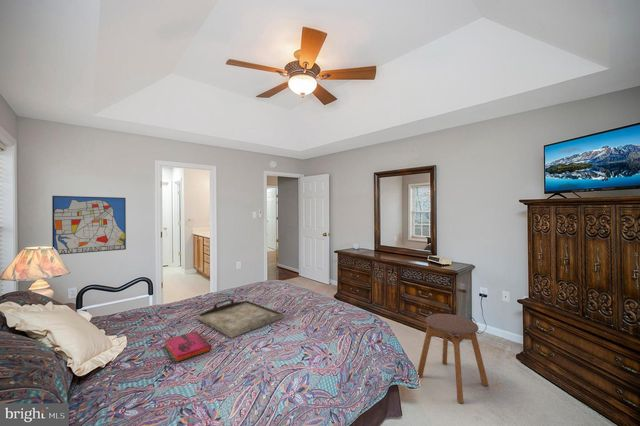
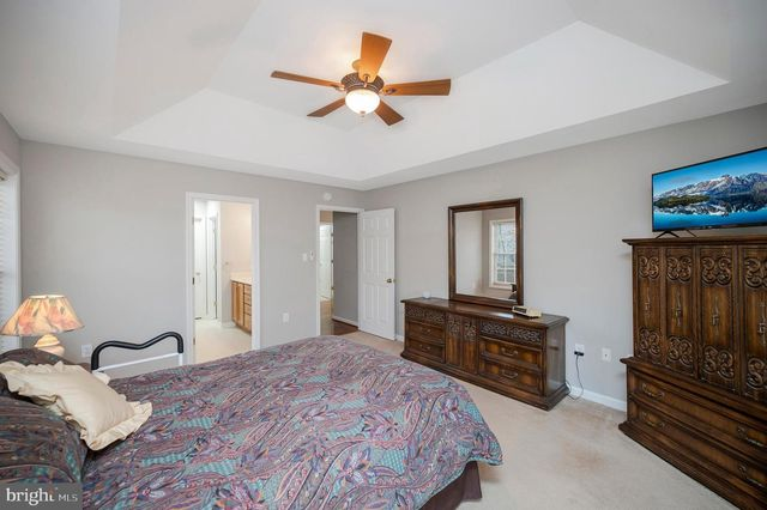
- wall art [51,195,127,256]
- hardback book [164,330,212,363]
- serving tray [196,298,285,339]
- stool [416,313,490,404]
